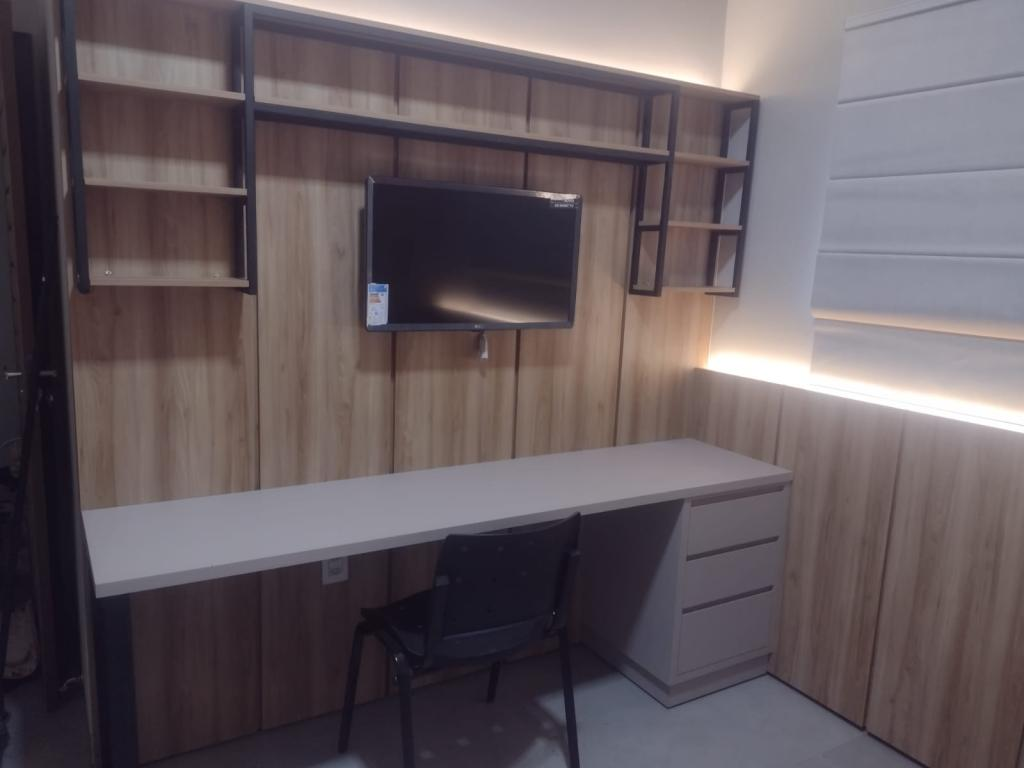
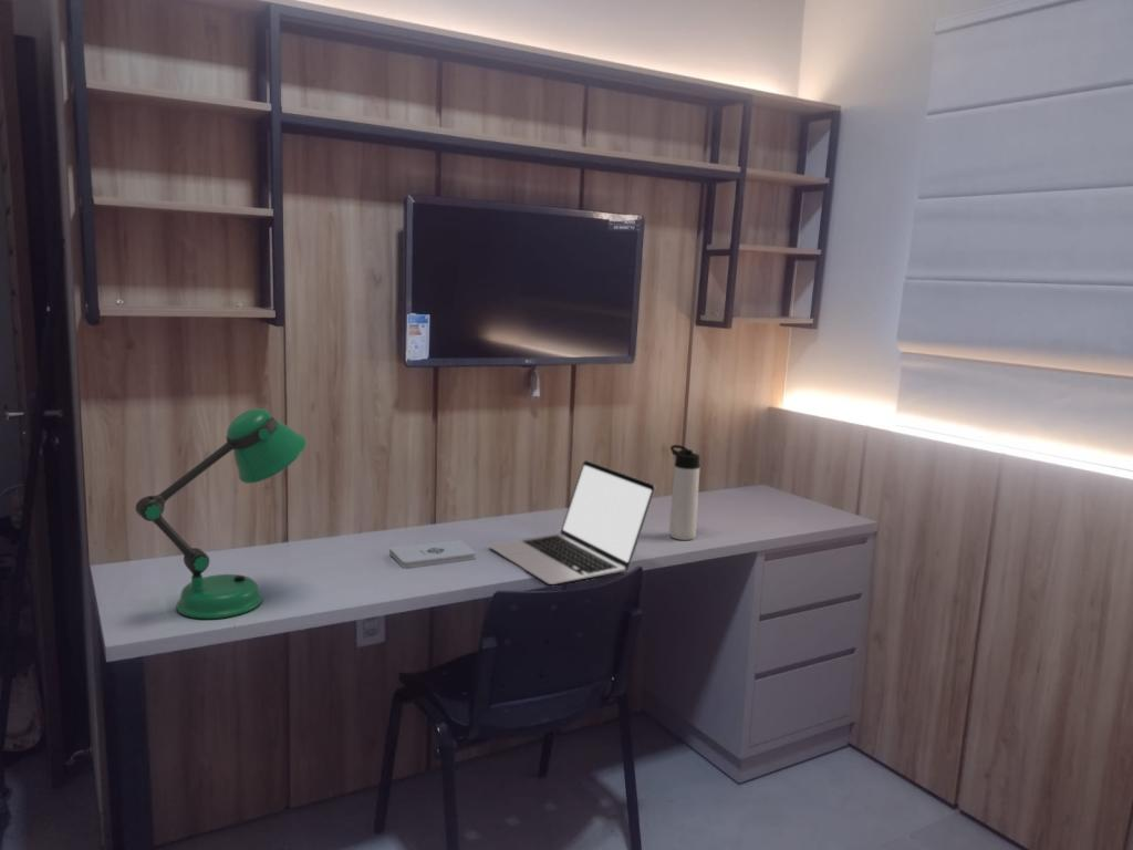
+ desk lamp [135,407,308,620]
+ notepad [388,539,477,569]
+ thermos bottle [668,444,700,541]
+ laptop [488,459,656,585]
